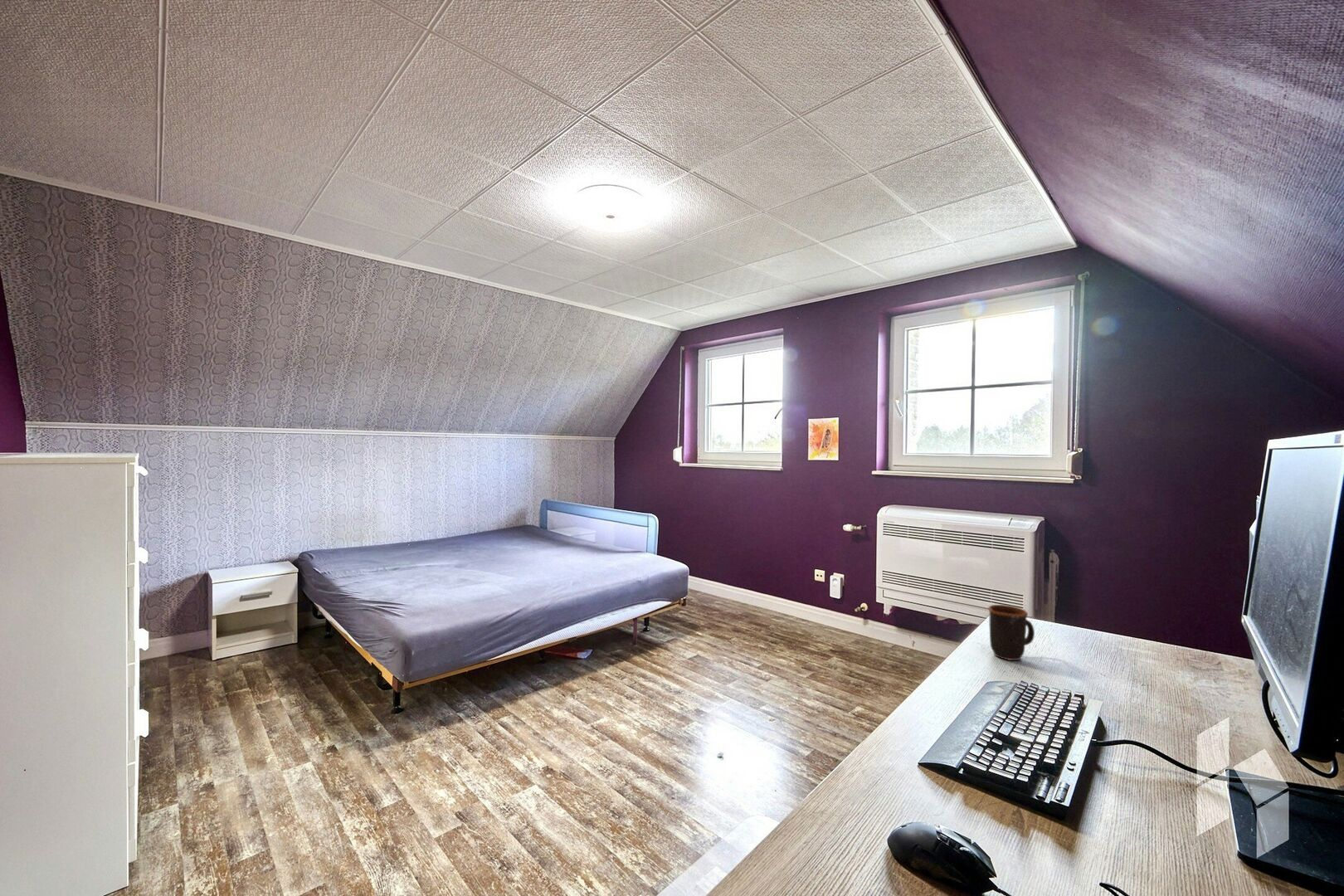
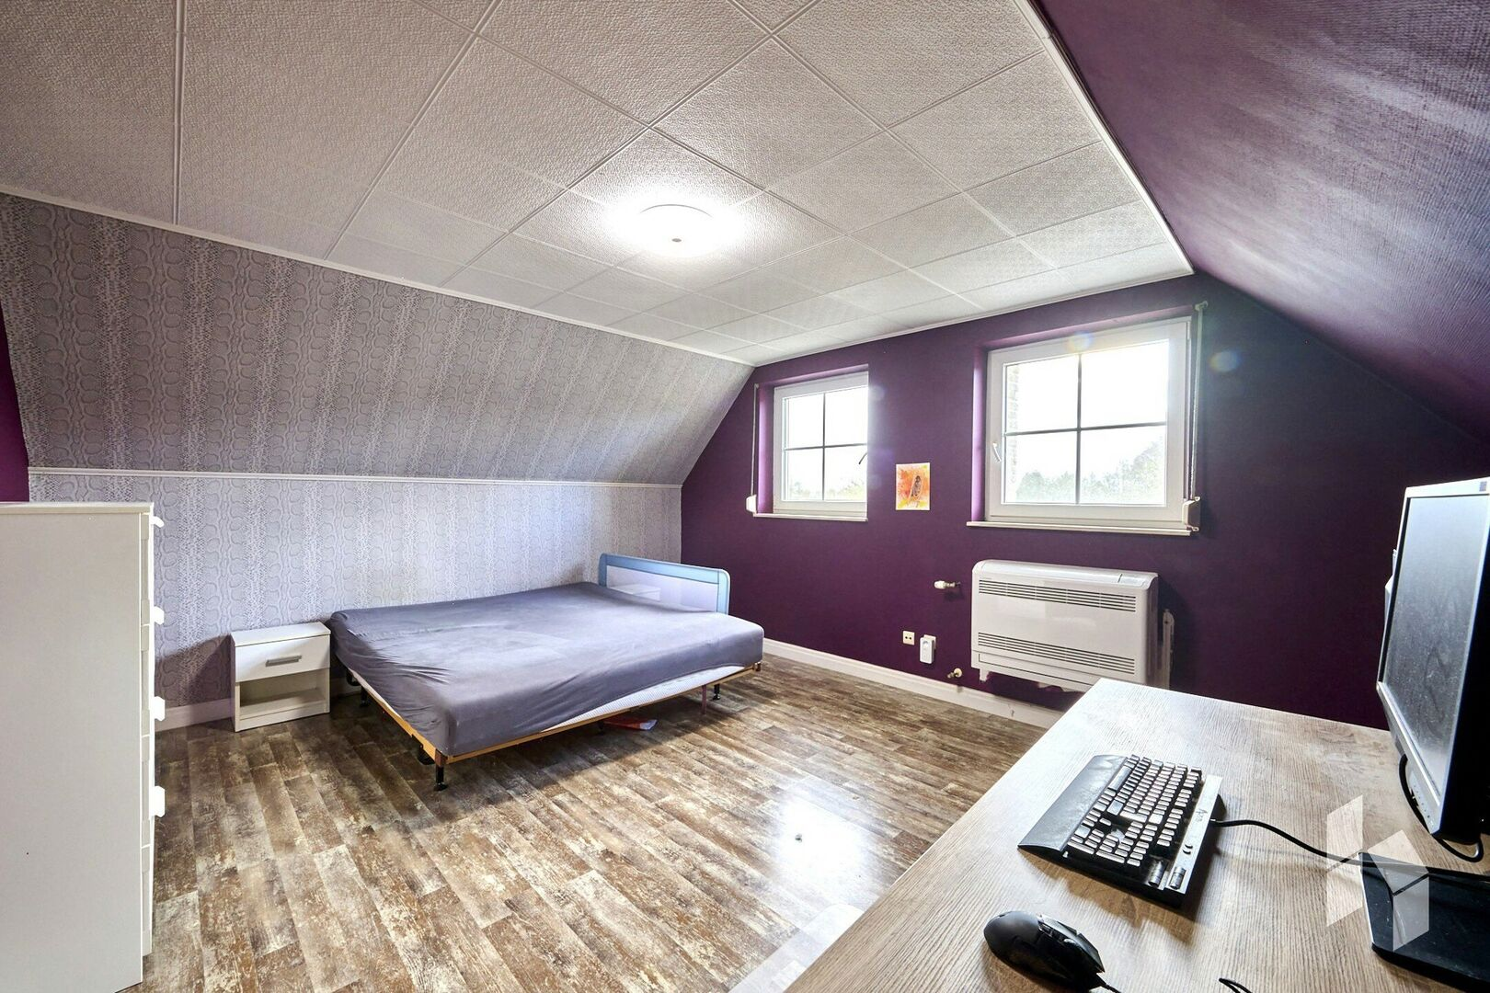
- mug [987,604,1035,661]
